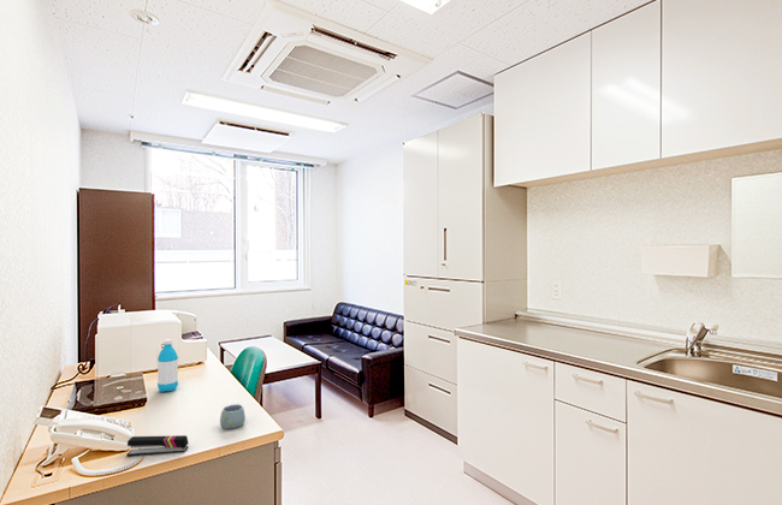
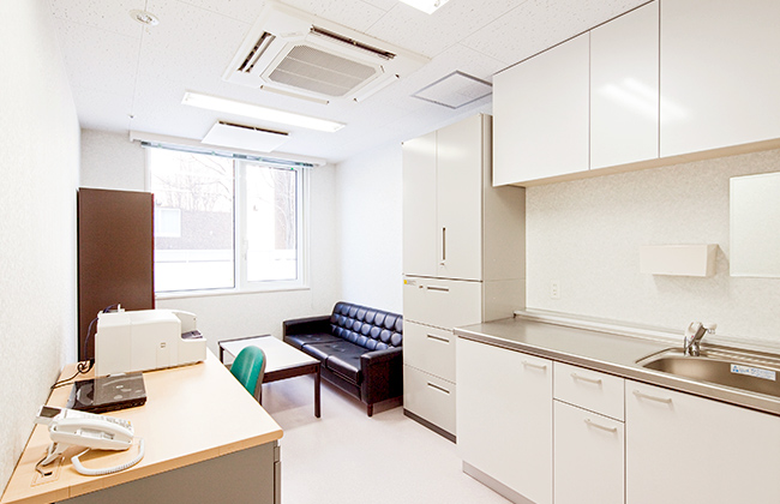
- water bottle [156,338,179,393]
- stapler [125,434,189,457]
- mug [219,403,247,429]
